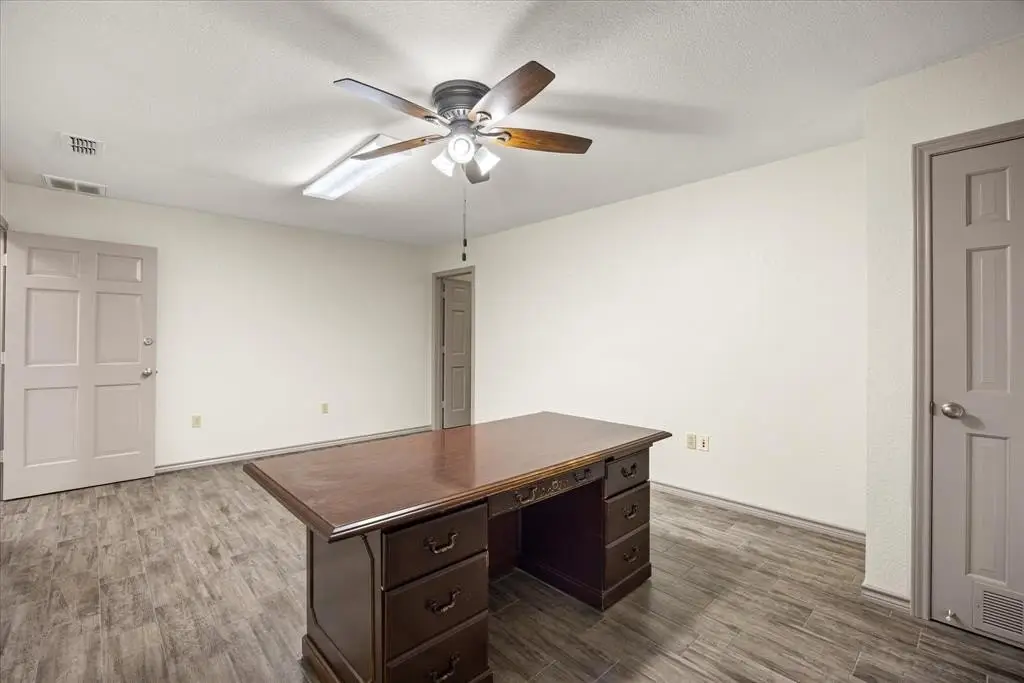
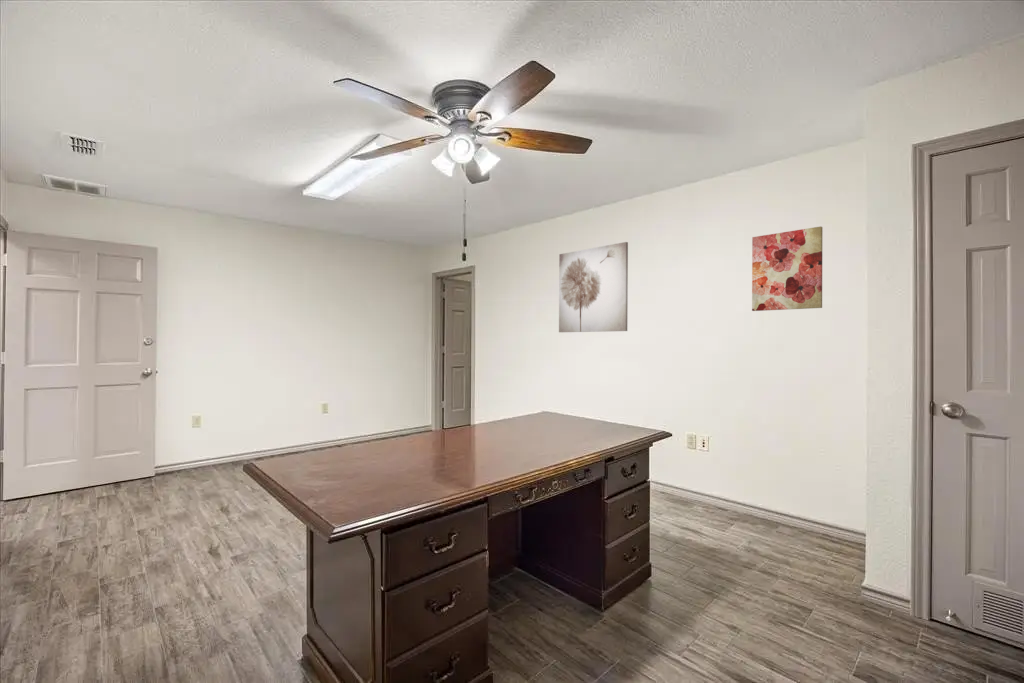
+ wall art [751,225,823,312]
+ wall art [558,241,629,333]
